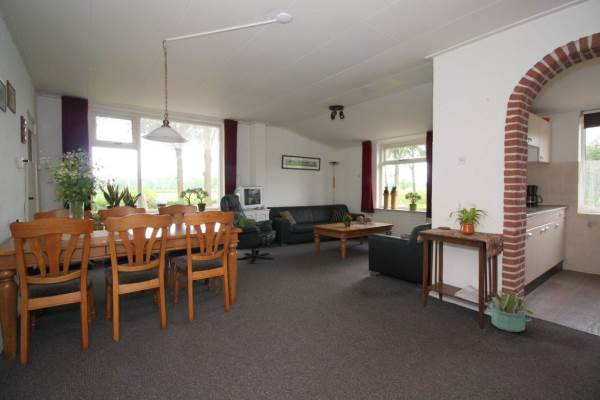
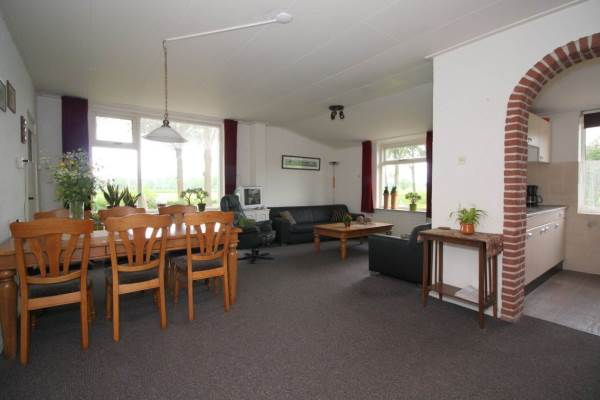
- decorative plant [484,289,535,333]
